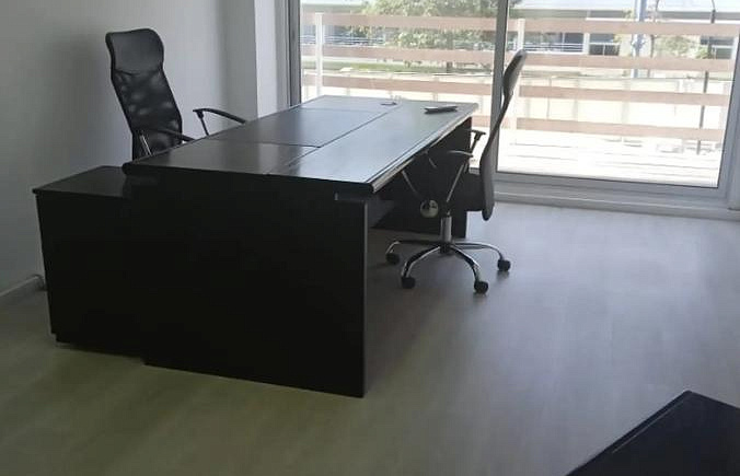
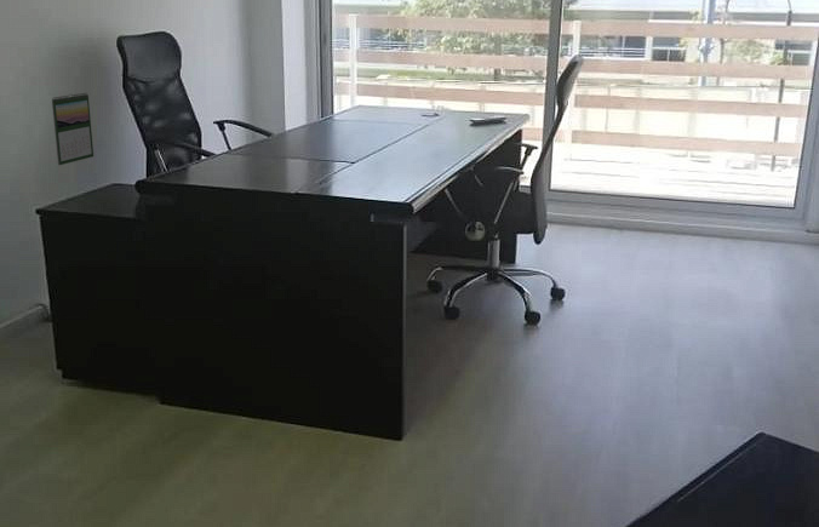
+ calendar [51,92,94,166]
